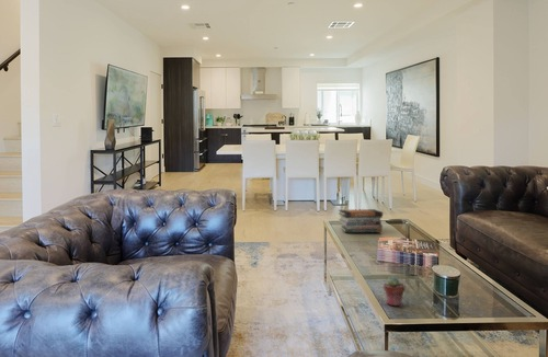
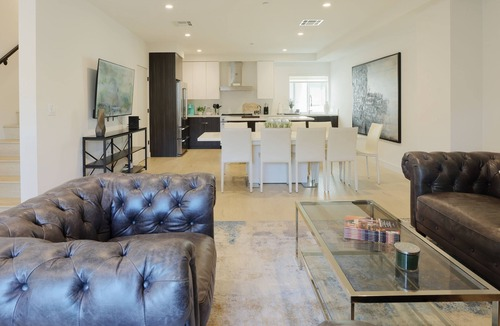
- book stack [338,208,384,233]
- potted succulent [383,276,407,307]
